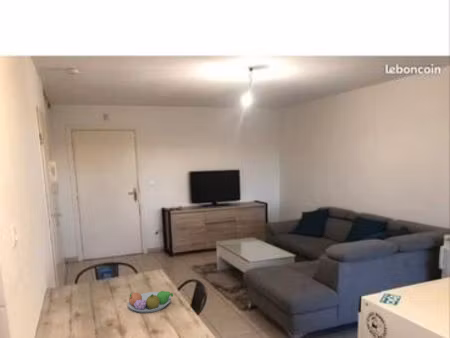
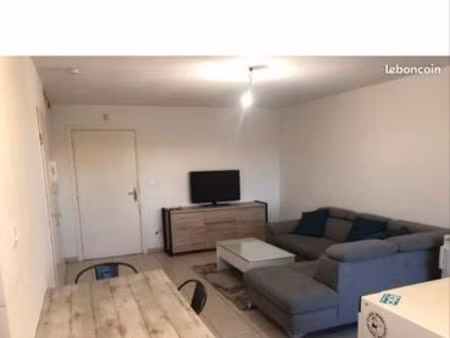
- fruit bowl [127,290,174,314]
